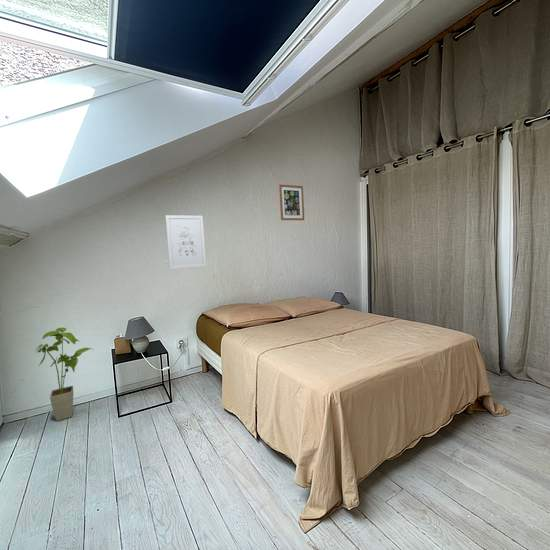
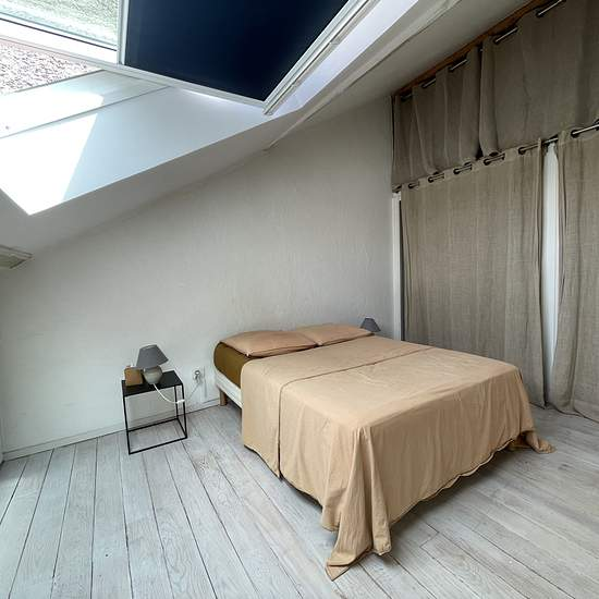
- house plant [35,327,95,422]
- wall art [278,183,305,221]
- wall art [165,214,207,271]
